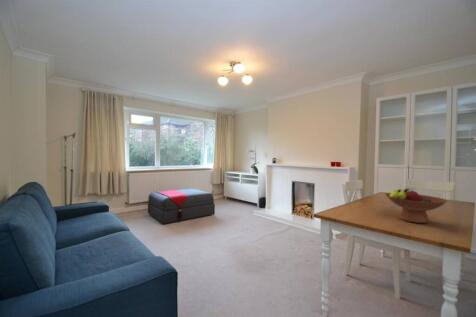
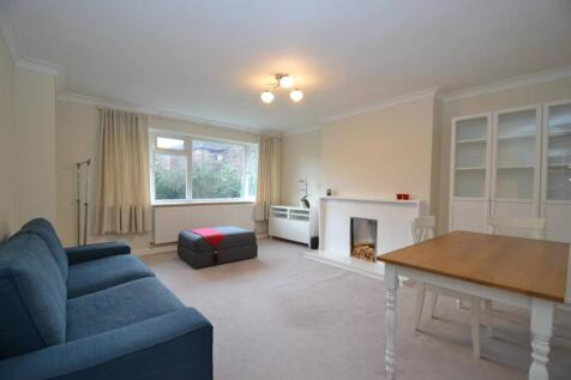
- fruit bowl [385,187,448,224]
